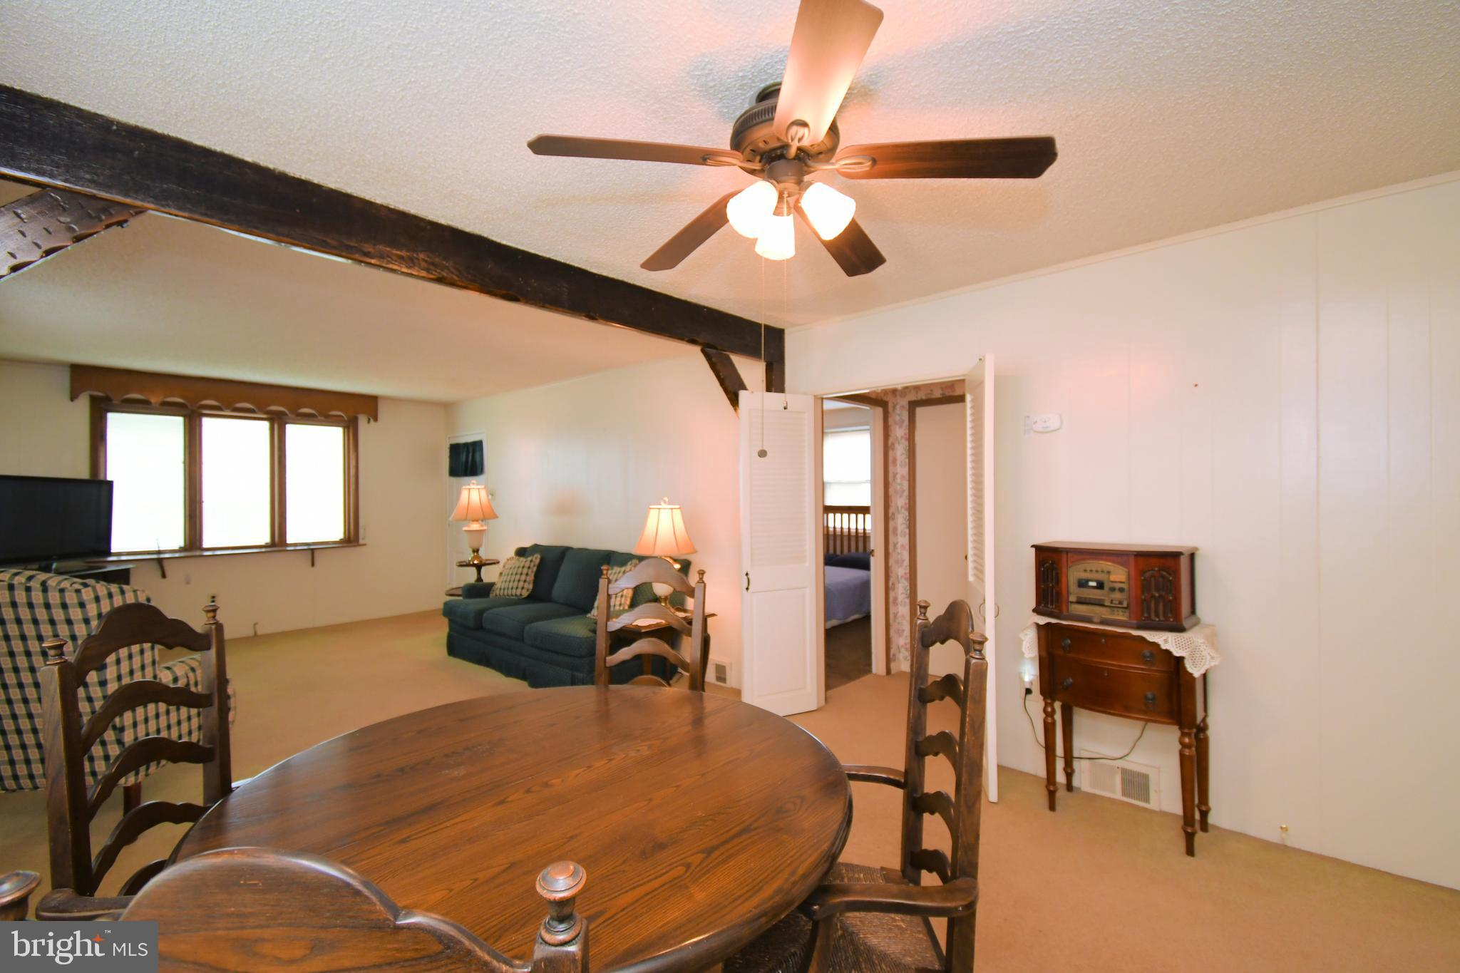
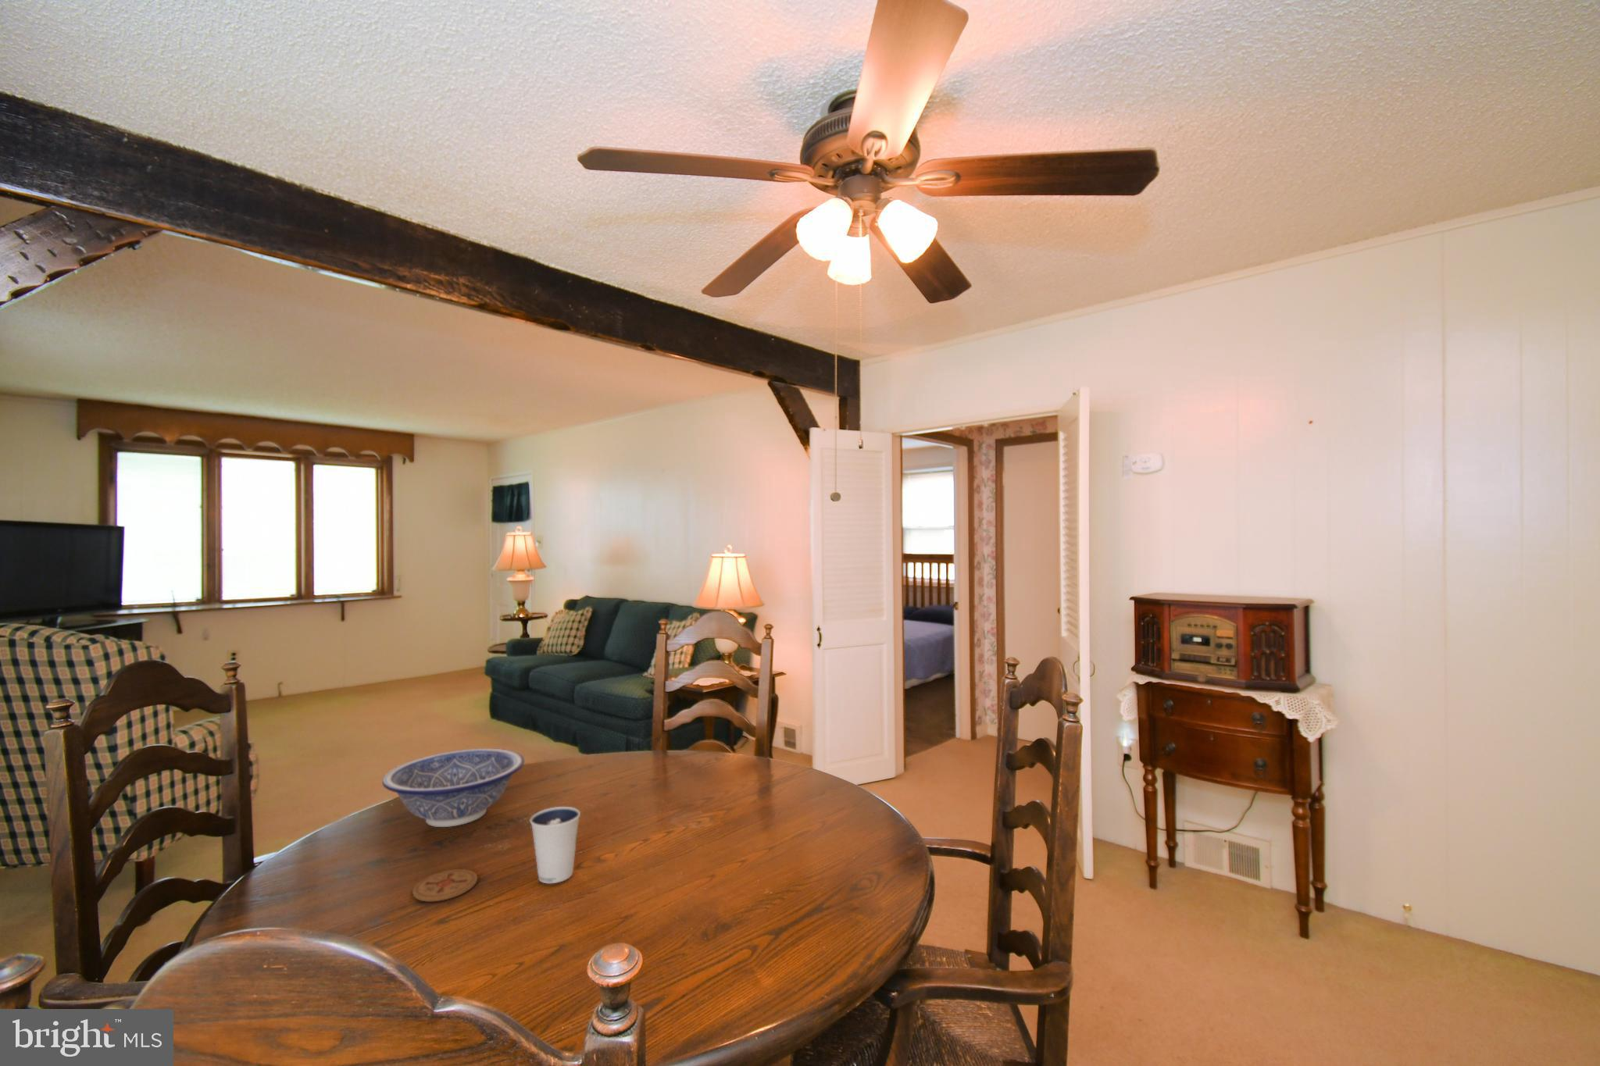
+ dixie cup [529,805,582,884]
+ coaster [413,869,478,902]
+ decorative bowl [381,748,525,828]
